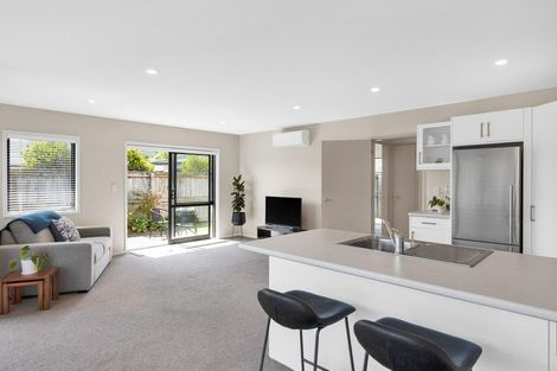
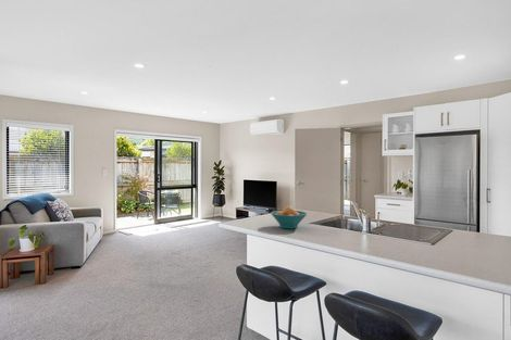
+ fruit bowl [270,205,308,229]
